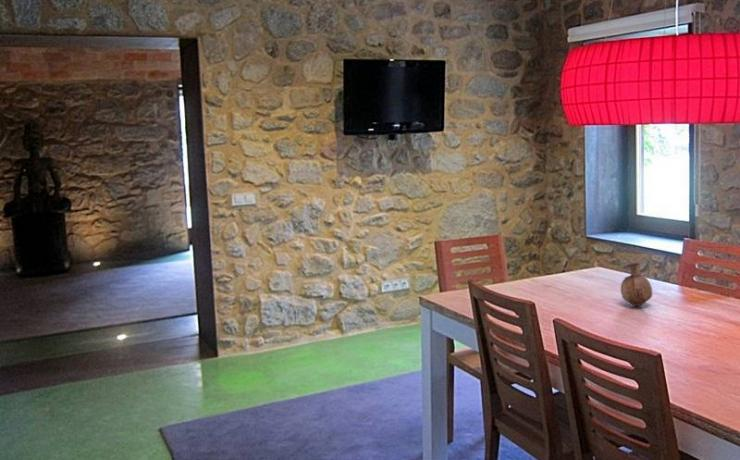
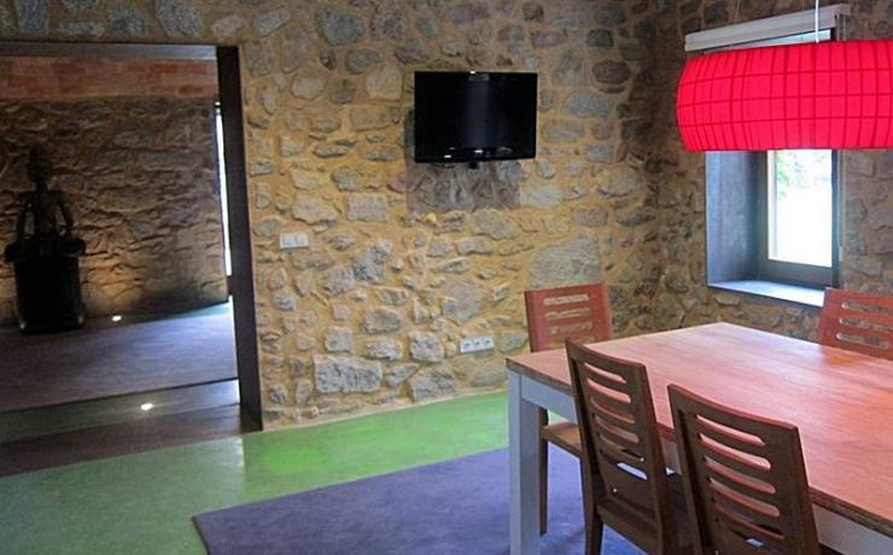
- vase [620,262,653,307]
